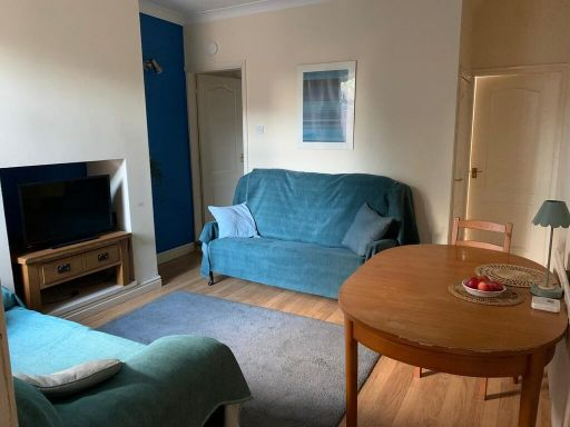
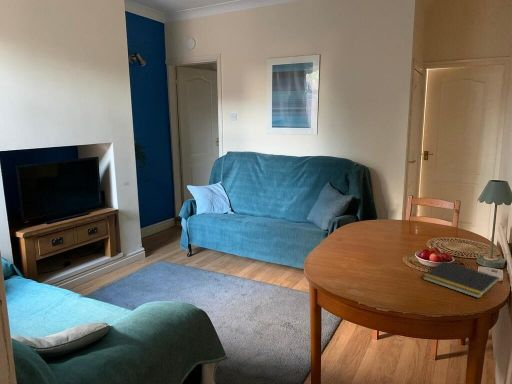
+ notepad [422,260,501,299]
